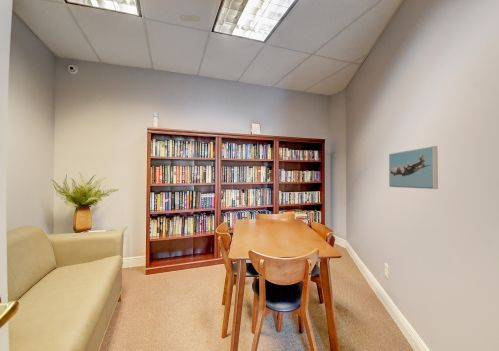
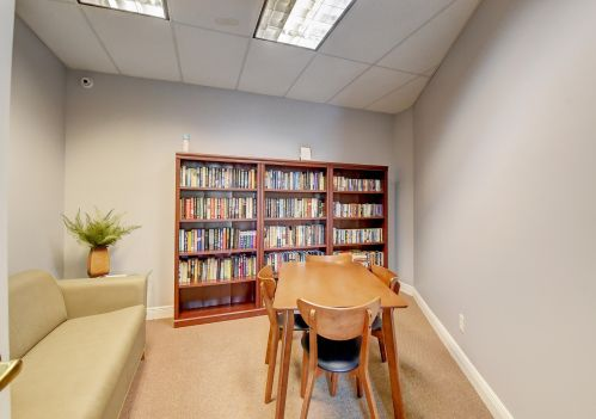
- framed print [388,145,439,190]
